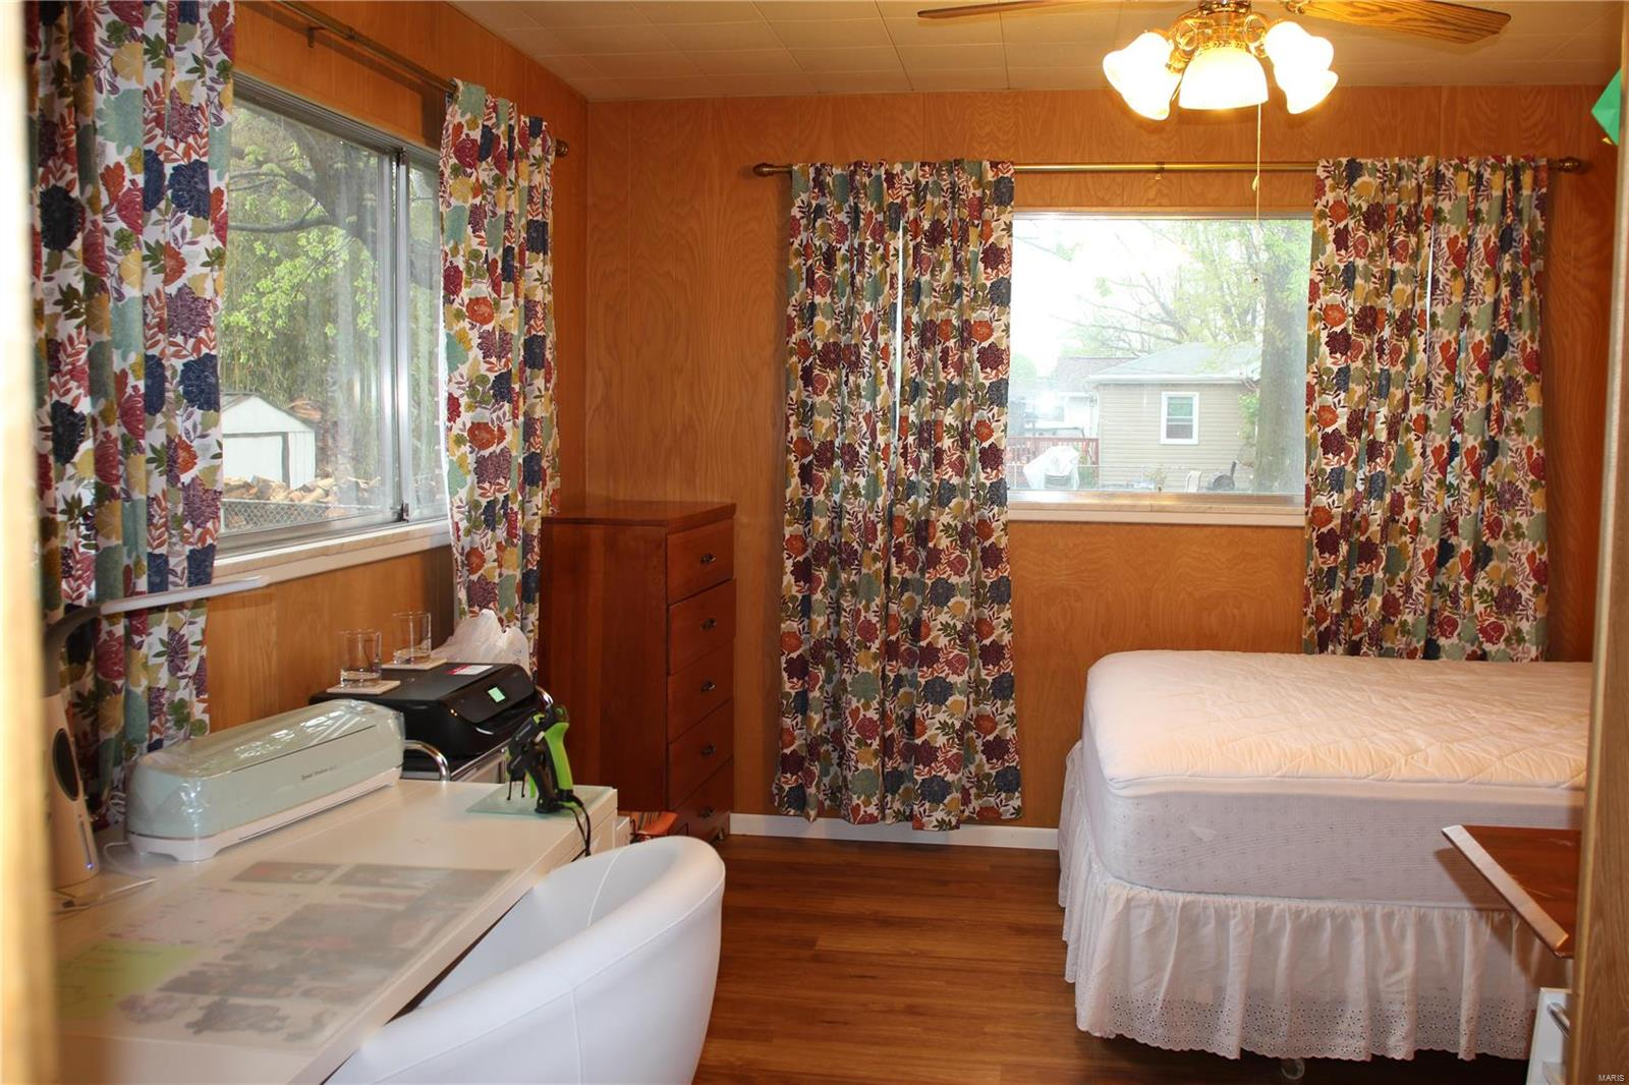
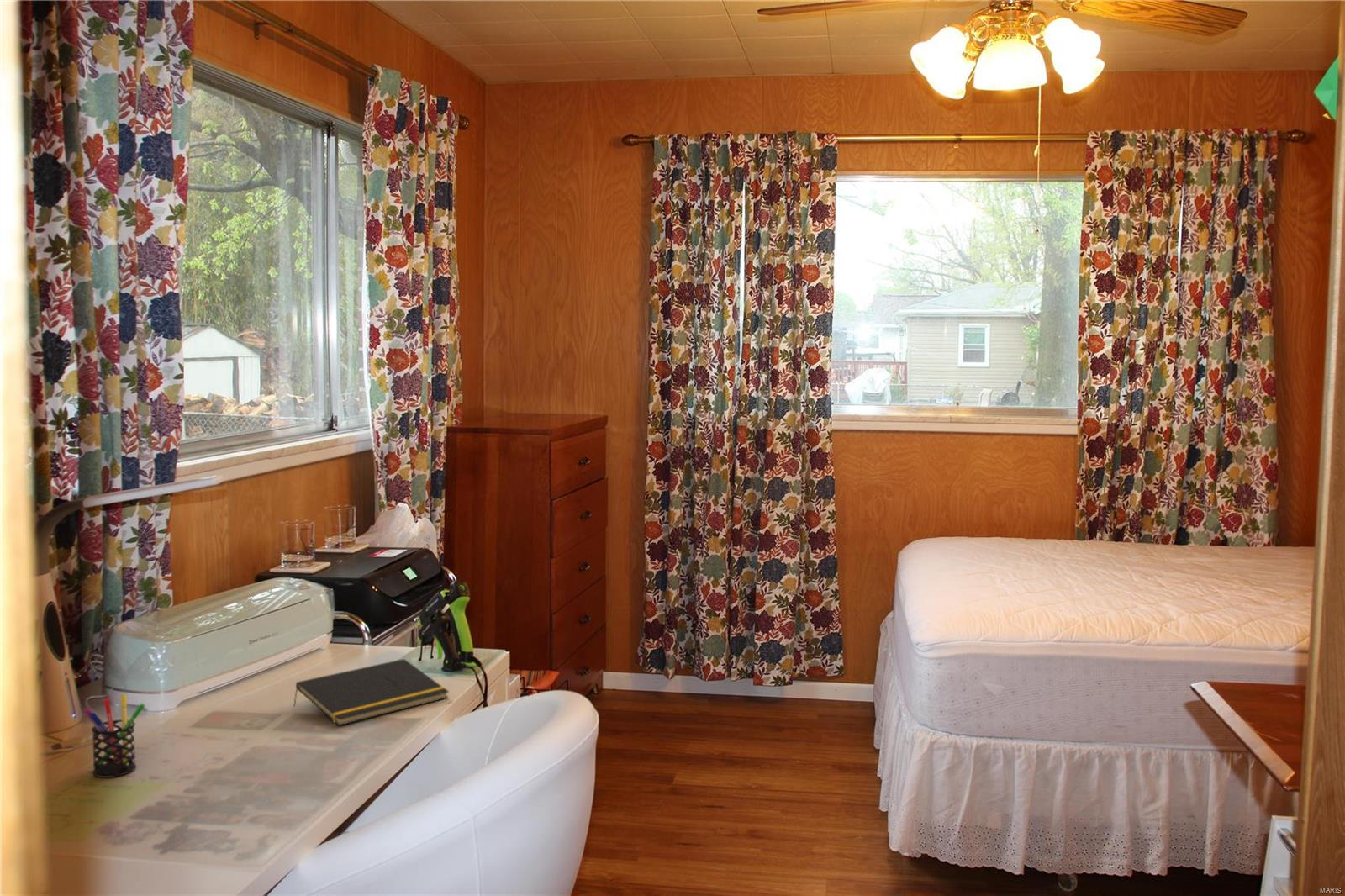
+ pen holder [82,693,146,778]
+ notepad [293,658,450,726]
